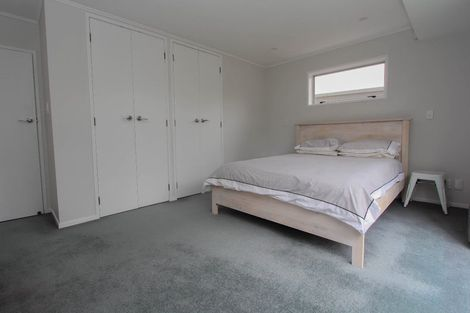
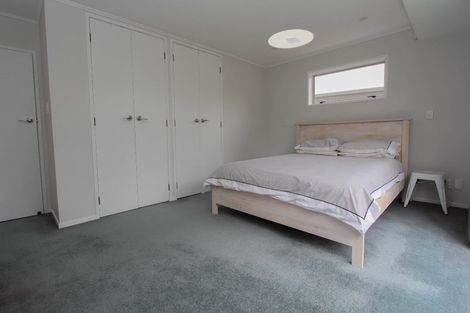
+ ceiling light [267,29,315,49]
